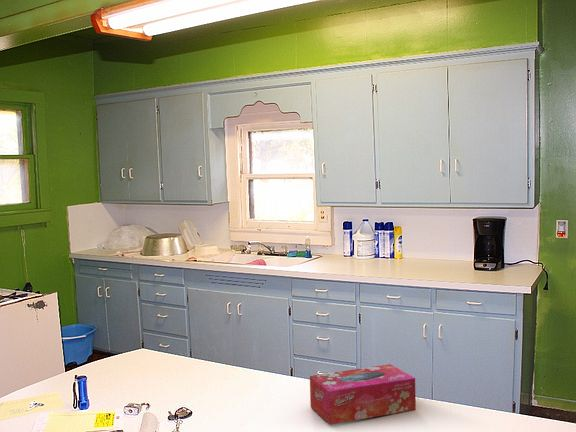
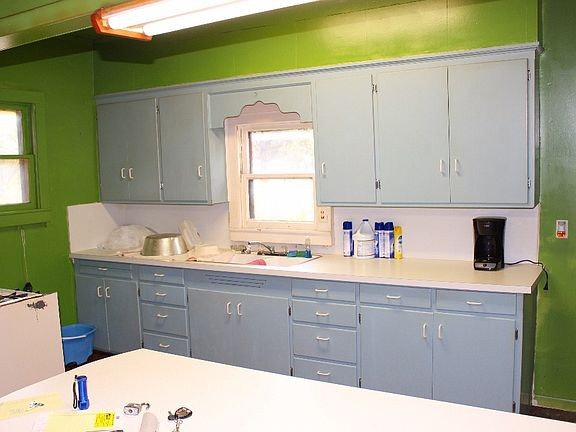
- tissue box [309,363,417,426]
